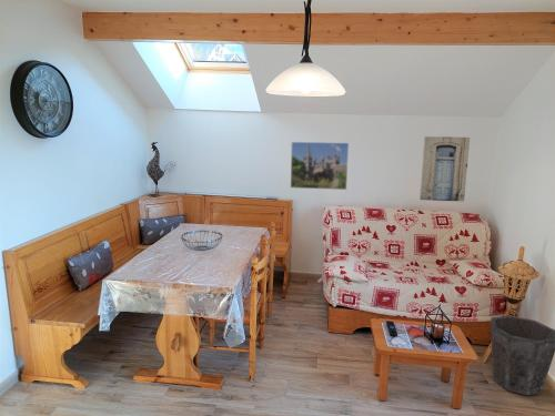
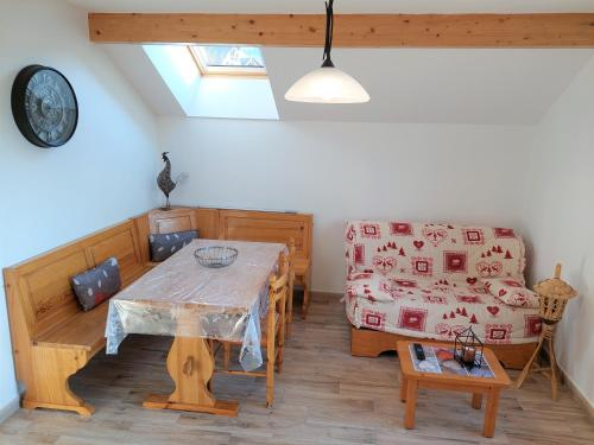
- waste bin [490,314,555,396]
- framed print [290,141,350,191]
- wall art [418,135,471,203]
